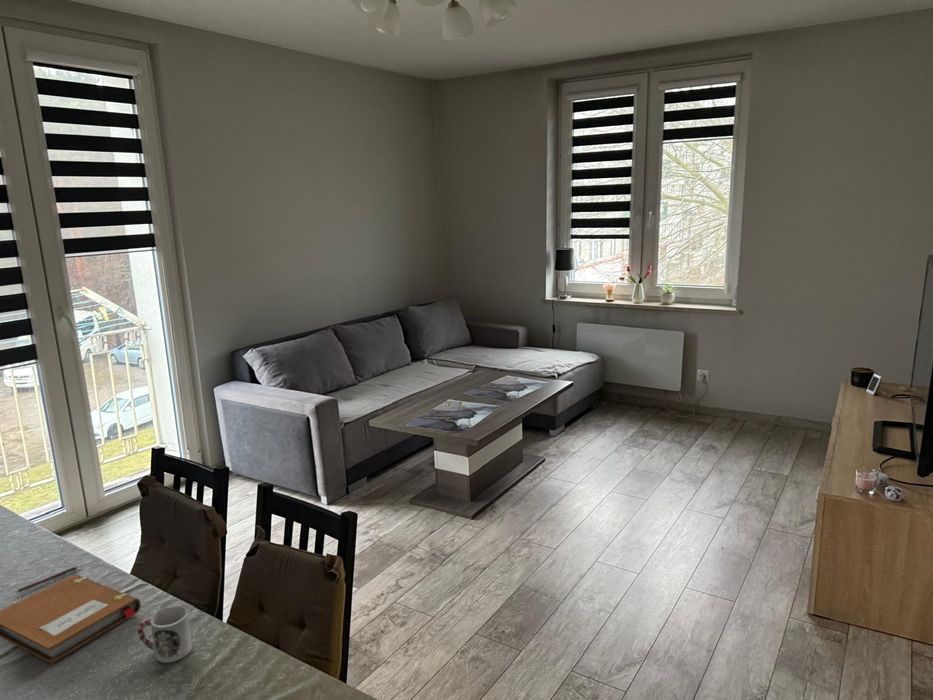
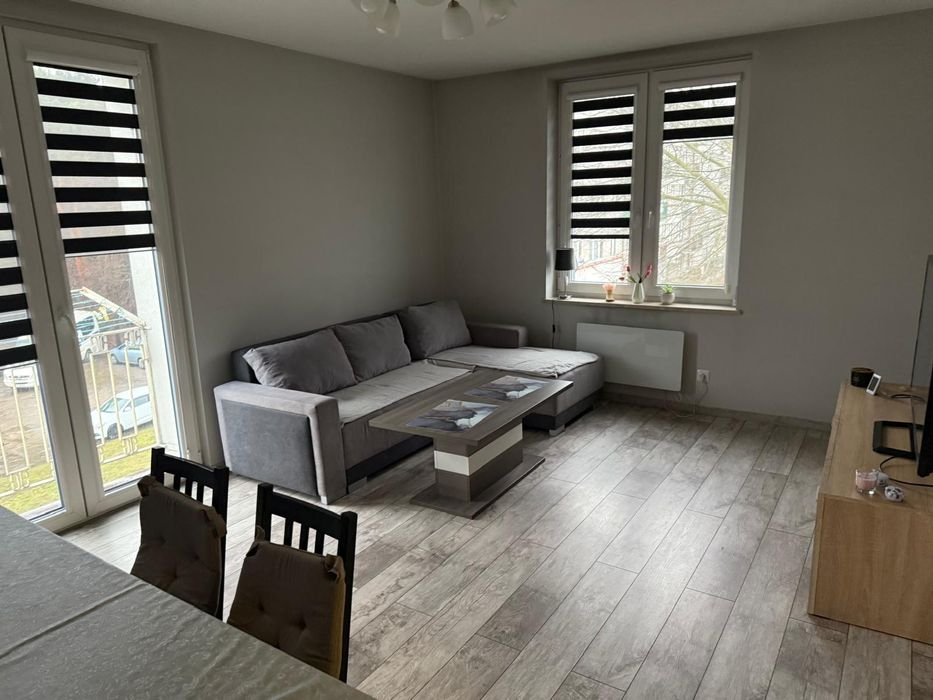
- pen [15,564,83,594]
- notebook [0,574,142,664]
- cup [137,606,193,664]
